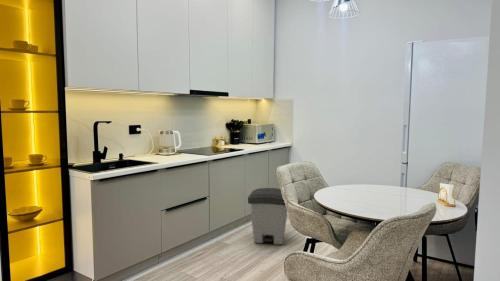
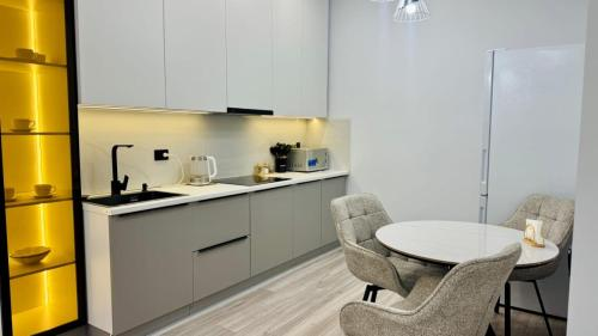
- trash can [247,187,288,246]
